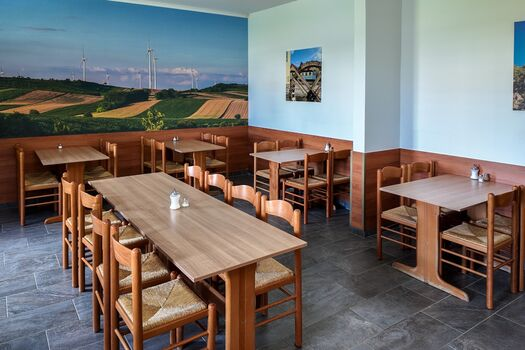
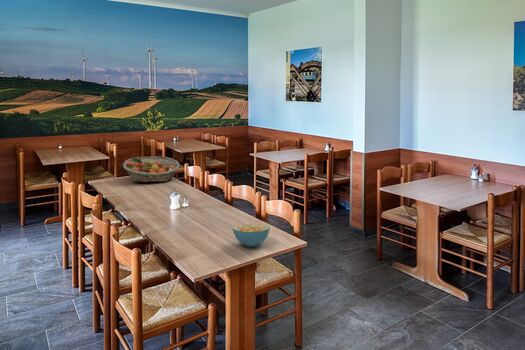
+ cereal bowl [232,223,271,248]
+ fruit basket [122,156,181,183]
